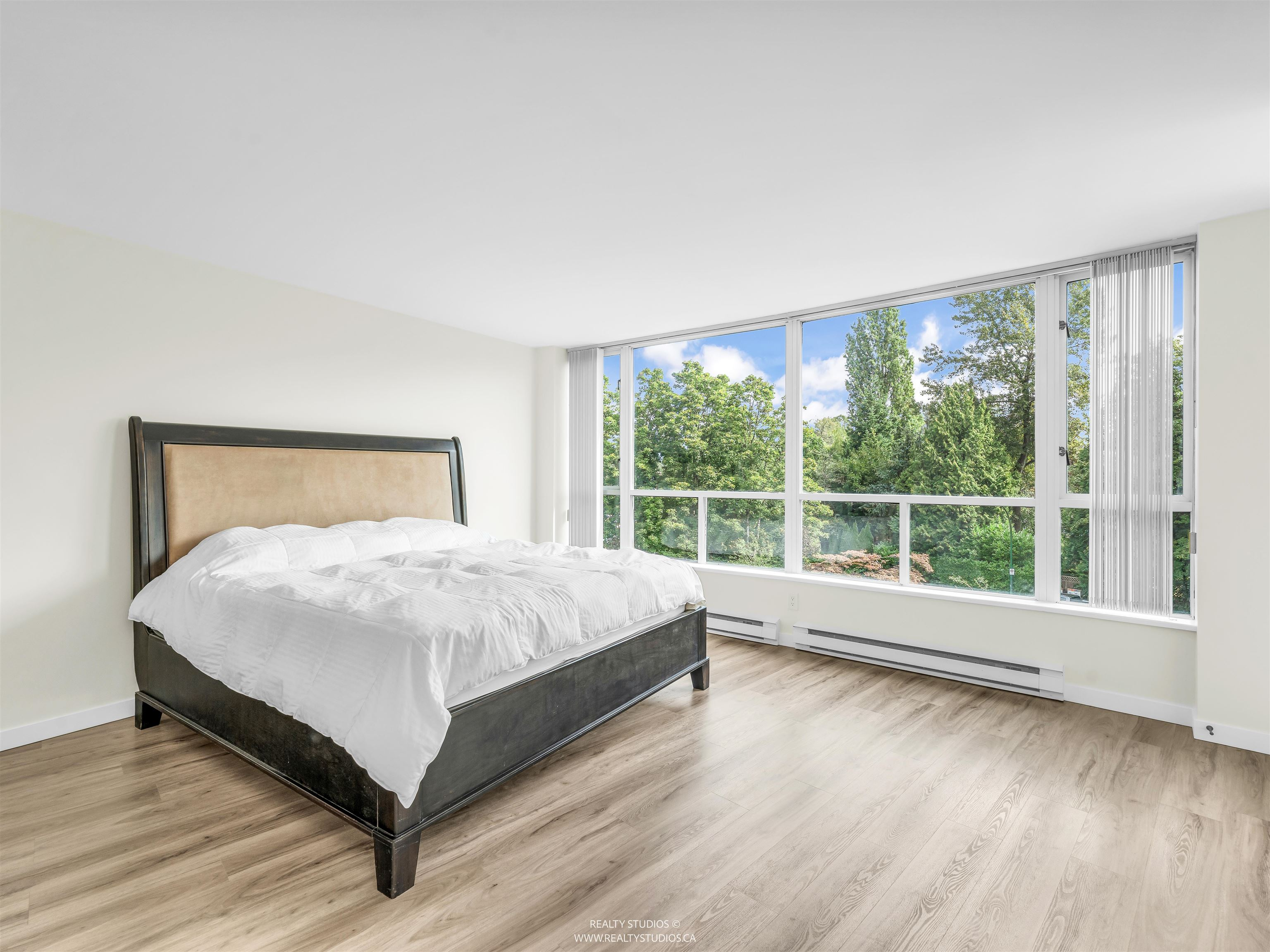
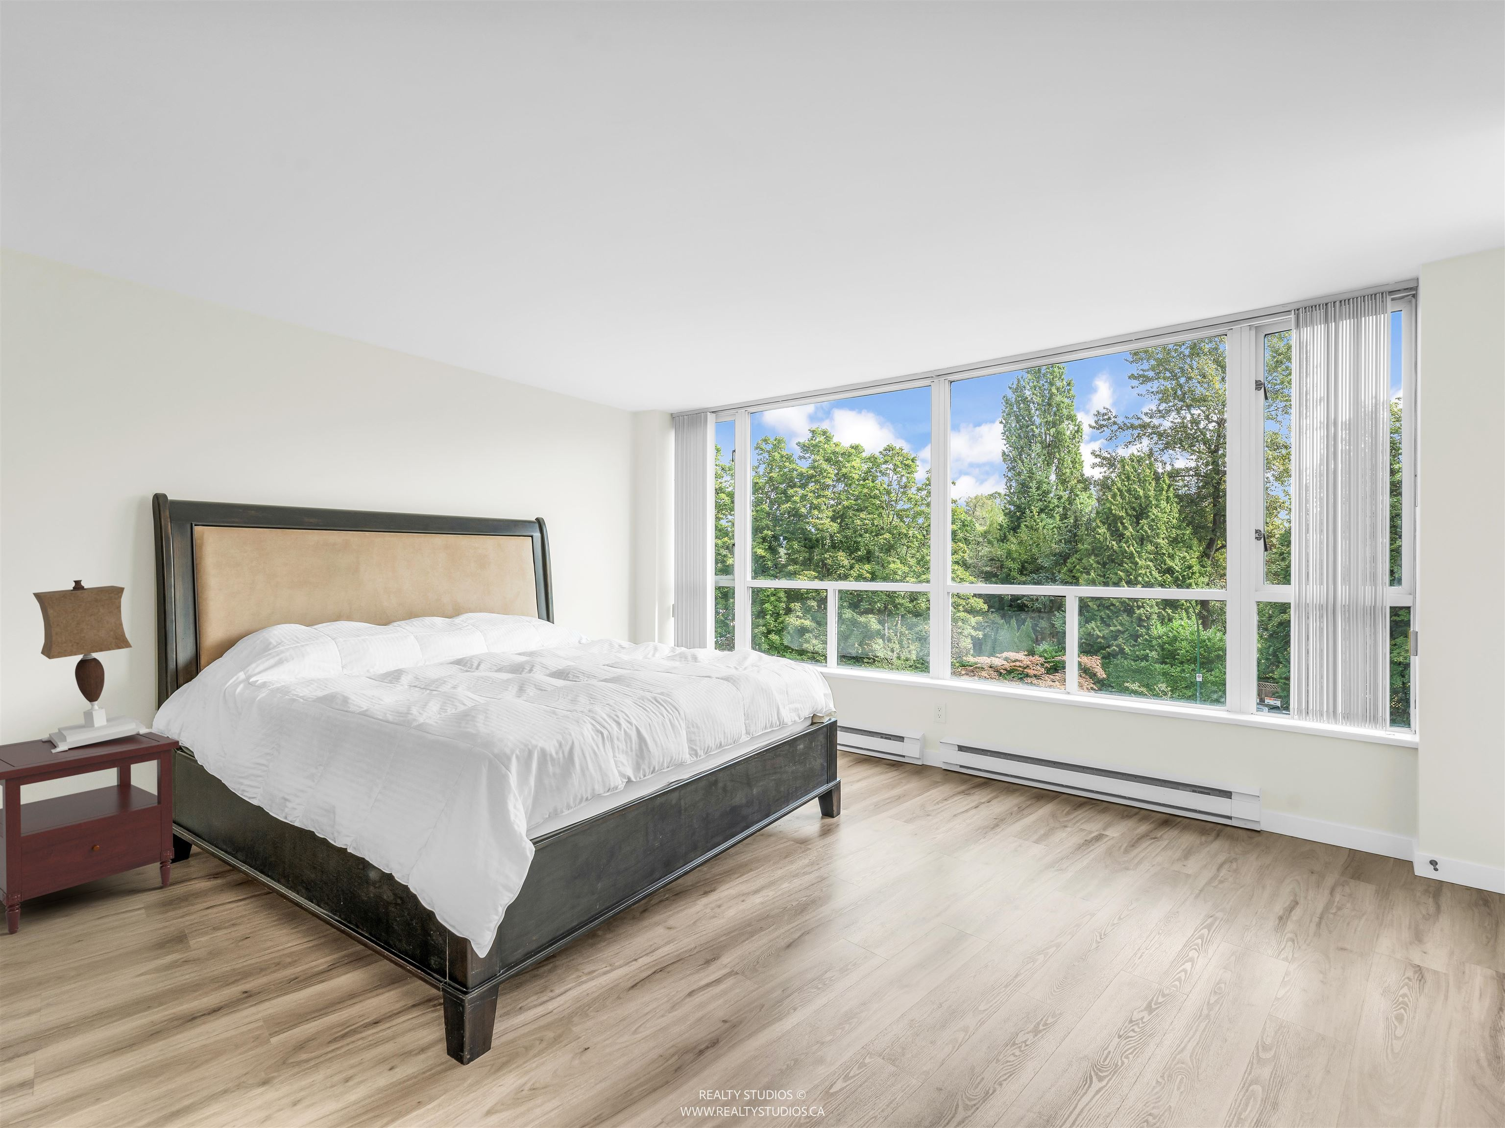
+ side table [0,732,180,935]
+ table lamp [32,579,154,752]
